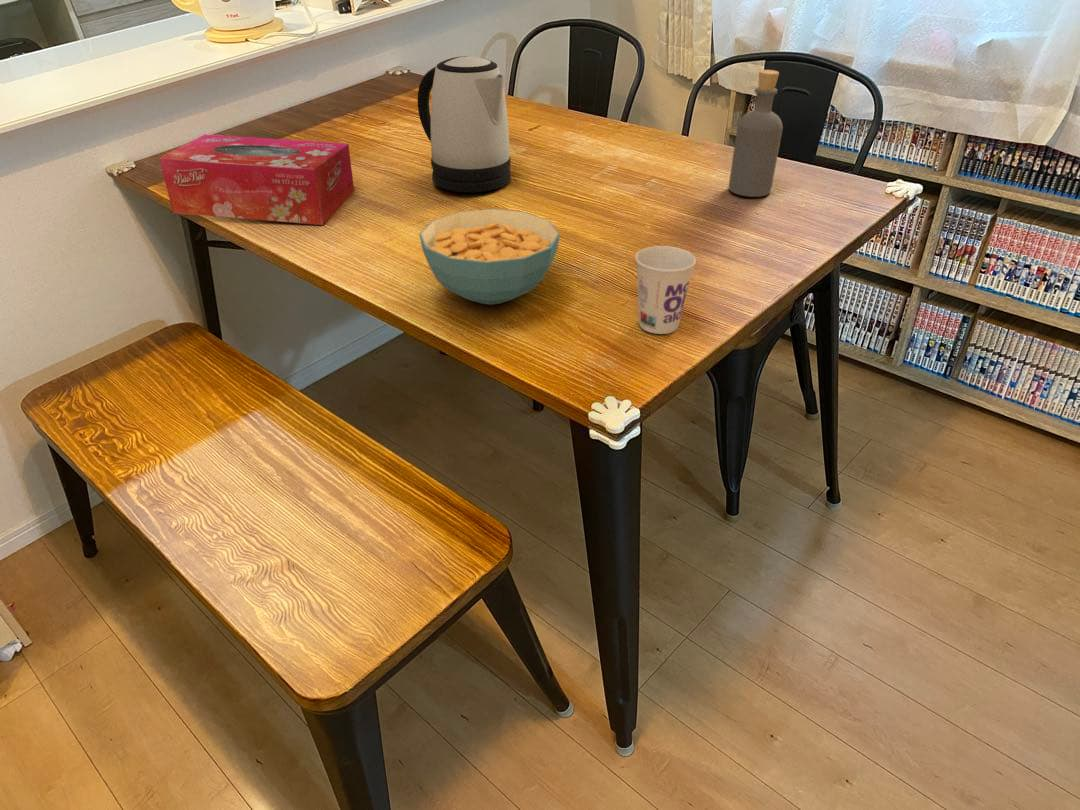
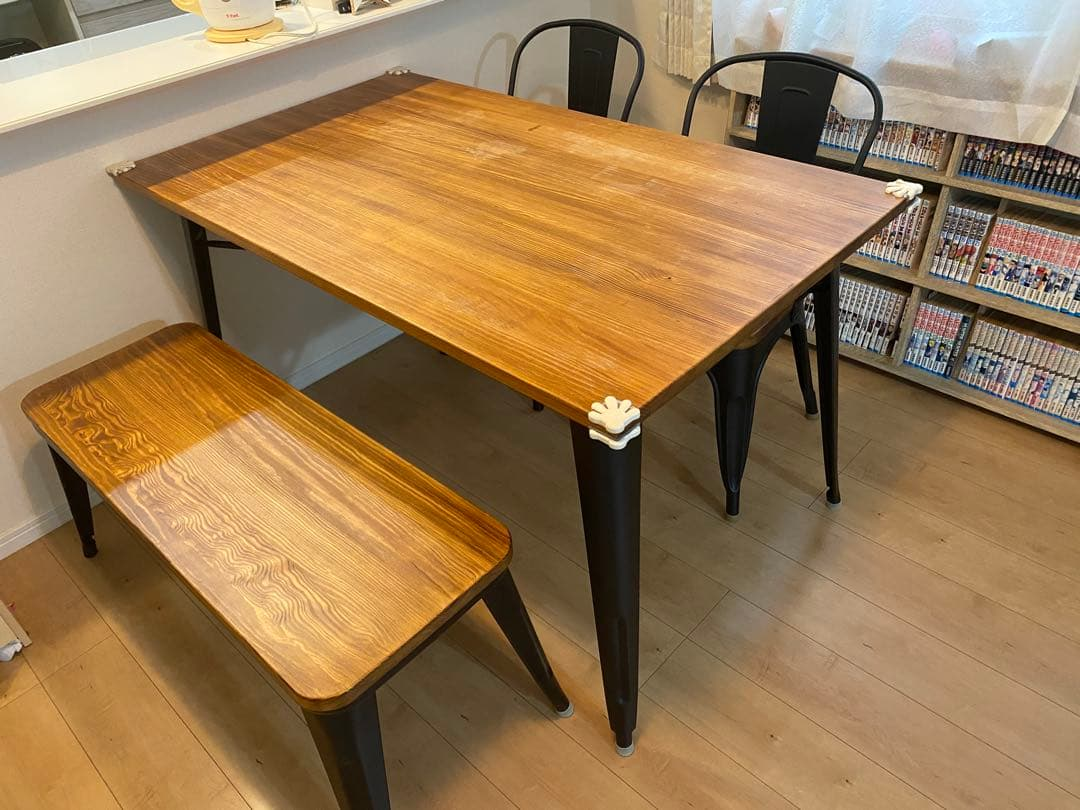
- kettle [416,55,512,193]
- cereal bowl [418,208,561,306]
- bottle [728,69,784,198]
- tissue box [158,133,355,226]
- cup [634,245,697,335]
